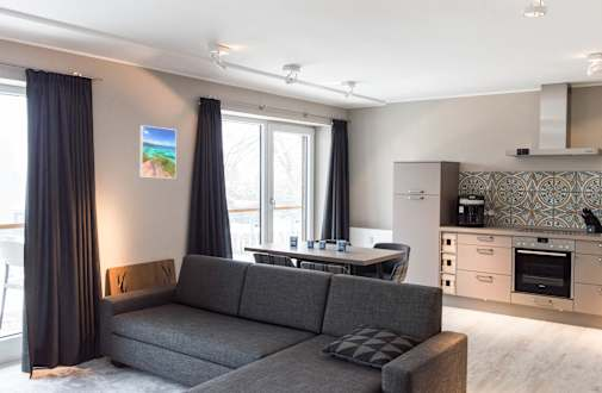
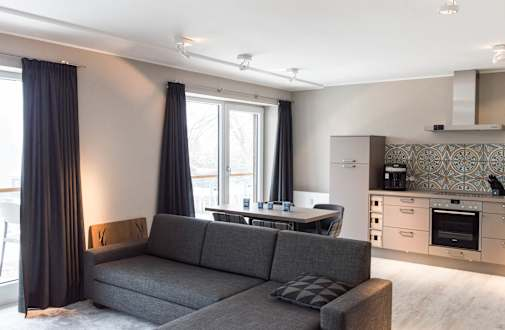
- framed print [138,124,178,180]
